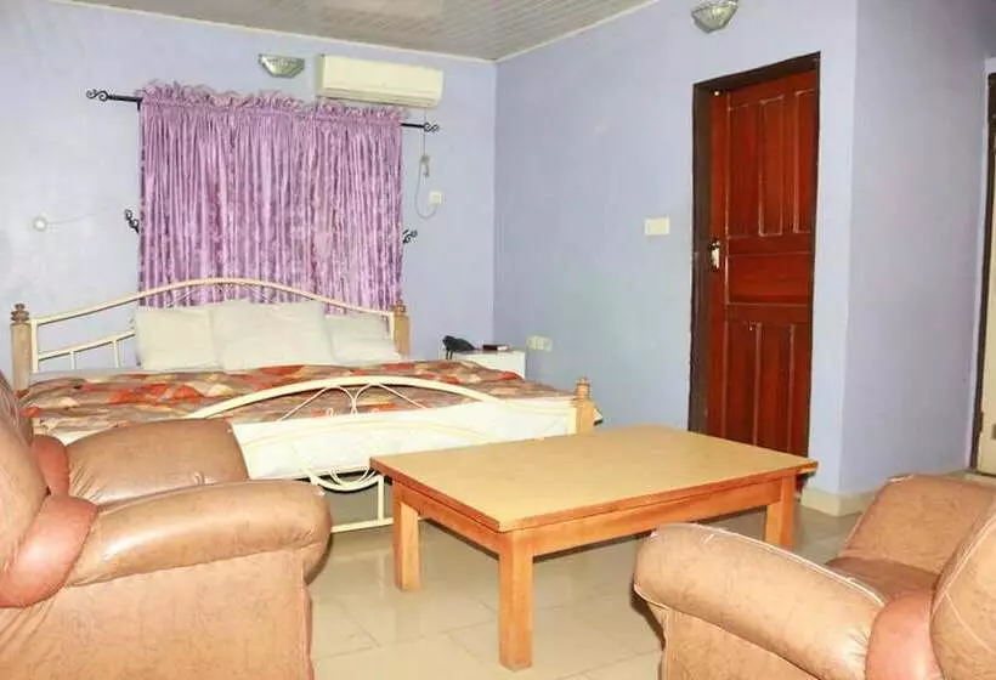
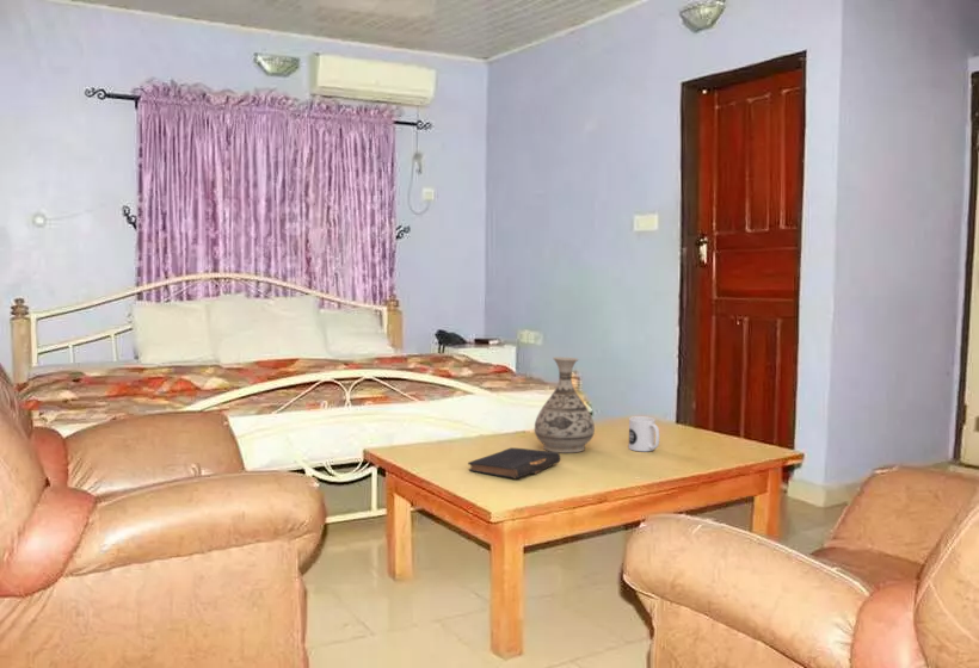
+ vase [534,355,596,454]
+ book [467,446,562,480]
+ mug [628,415,660,452]
